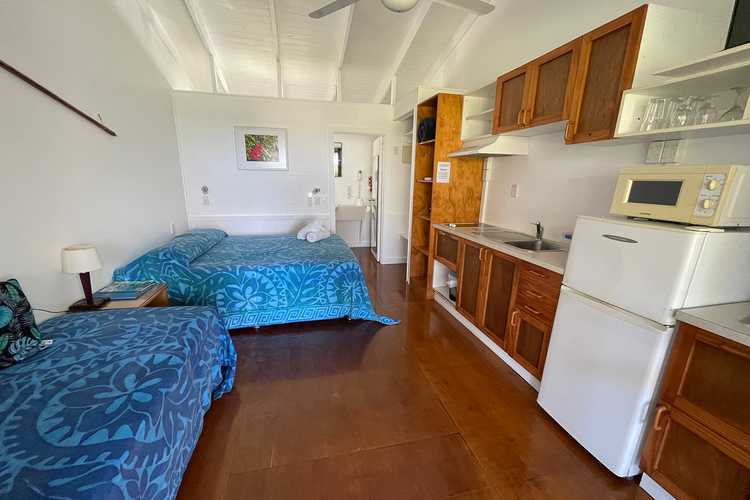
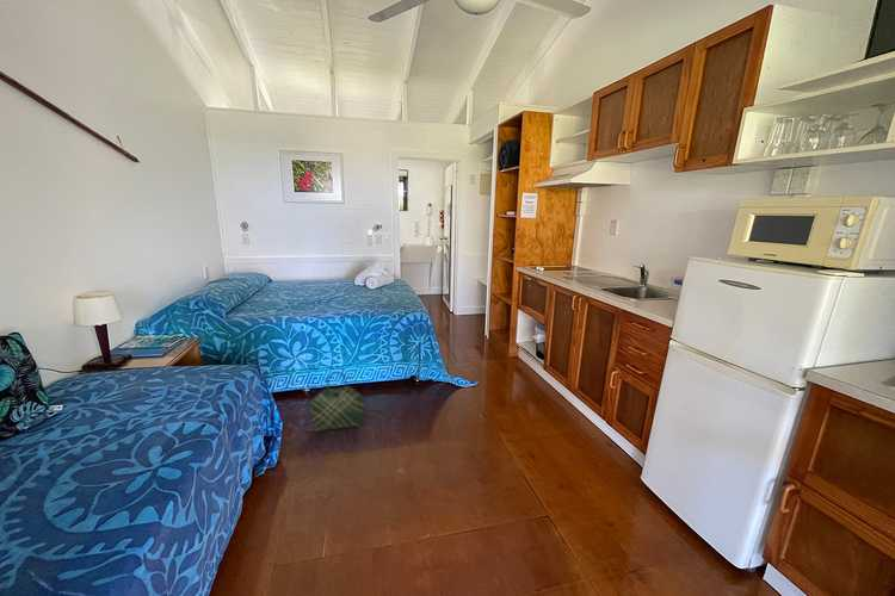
+ tote bag [308,371,368,433]
